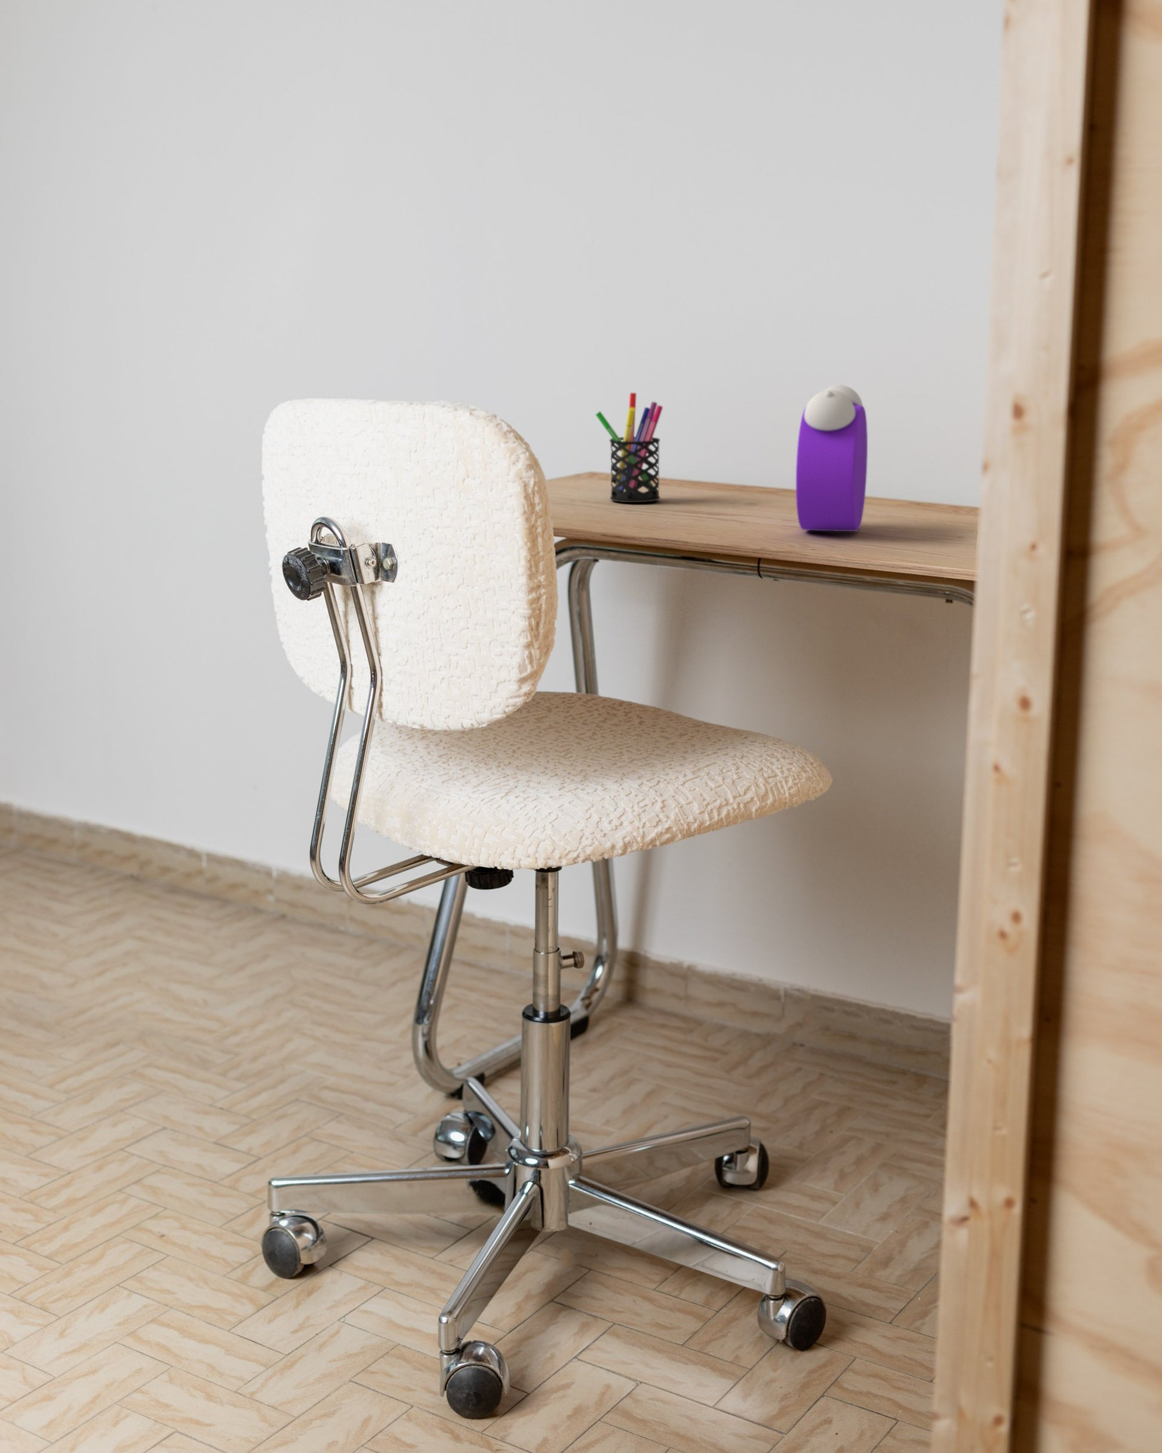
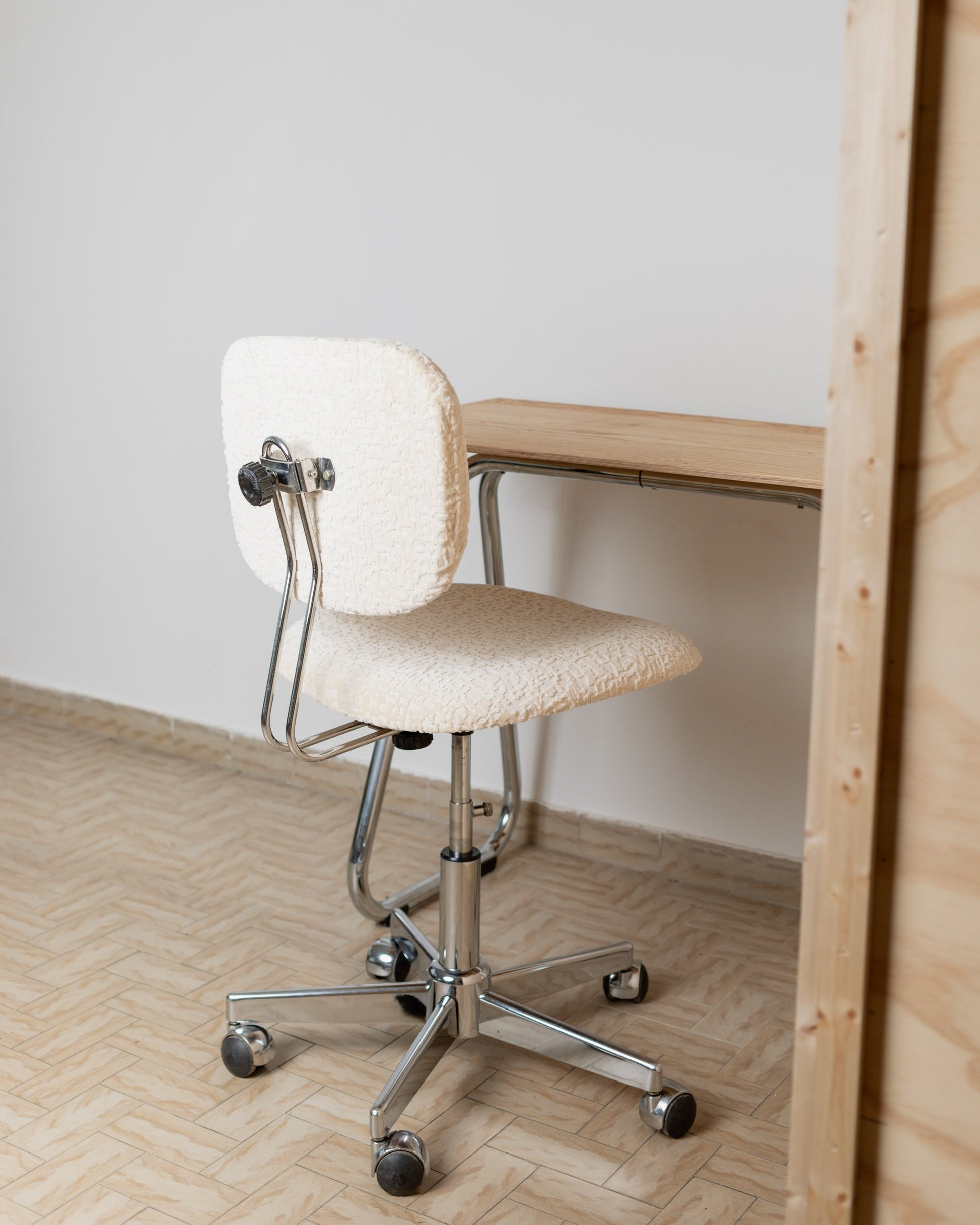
- alarm clock [796,384,868,533]
- pen holder [595,393,663,503]
